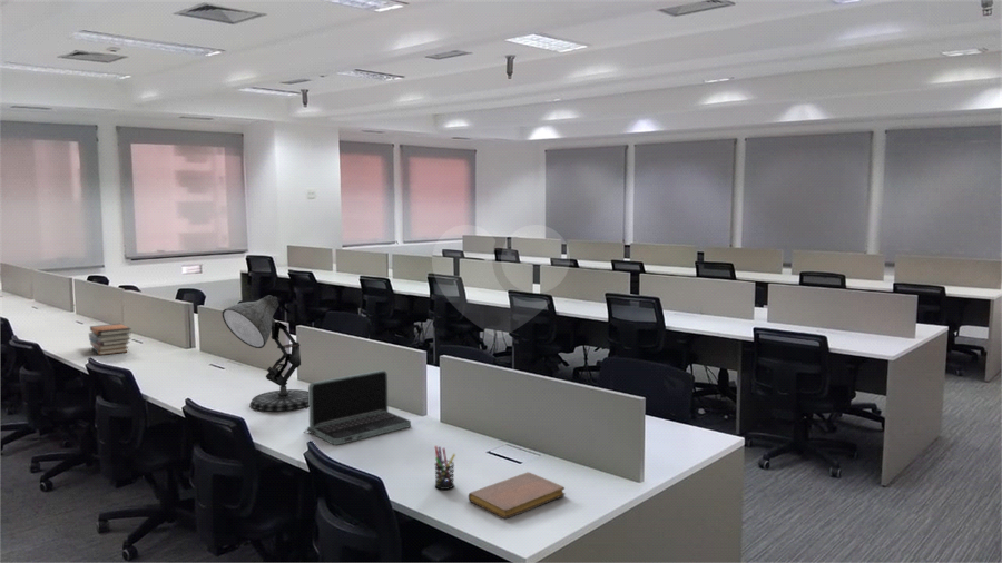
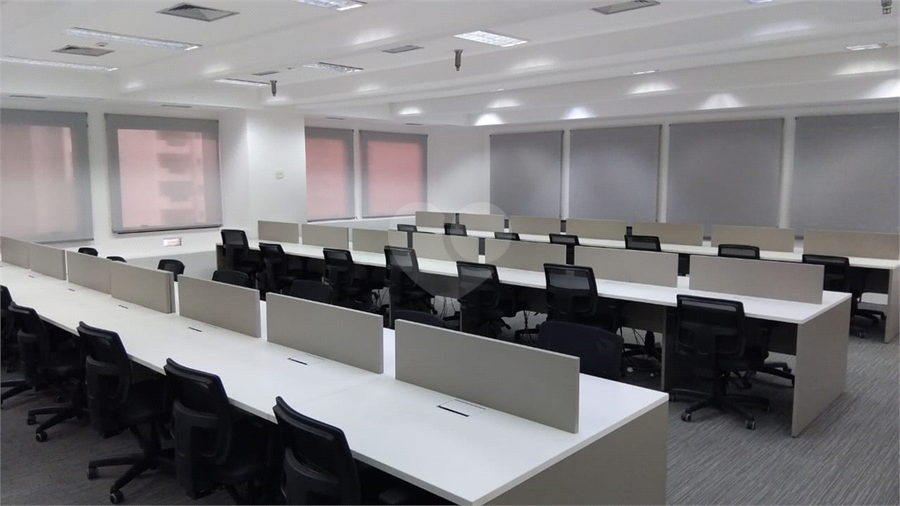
- pen holder [434,445,456,491]
- laptop [303,369,412,446]
- book stack [88,323,132,356]
- notebook [468,471,566,520]
- desk lamp [222,294,308,413]
